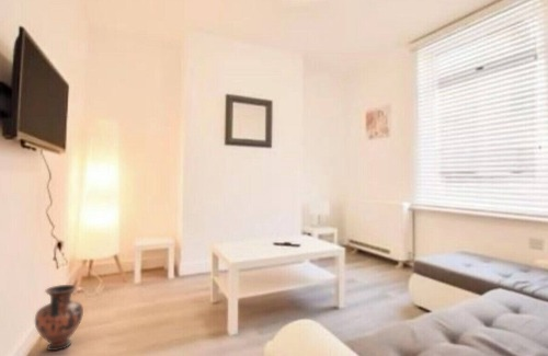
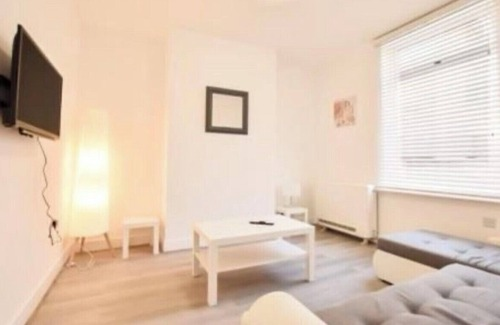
- vase [34,284,84,352]
